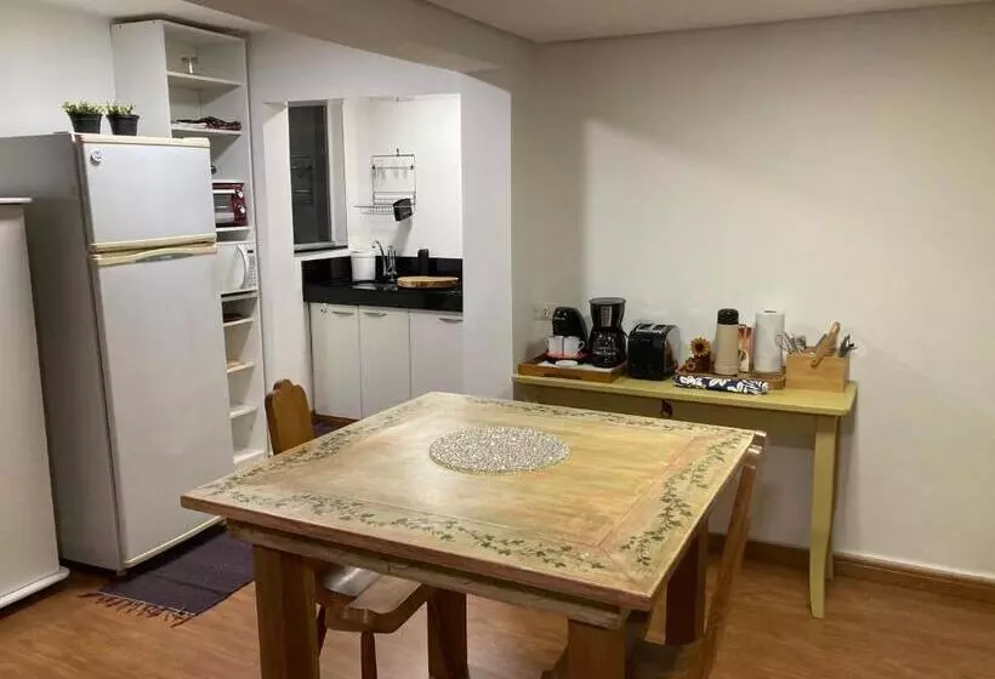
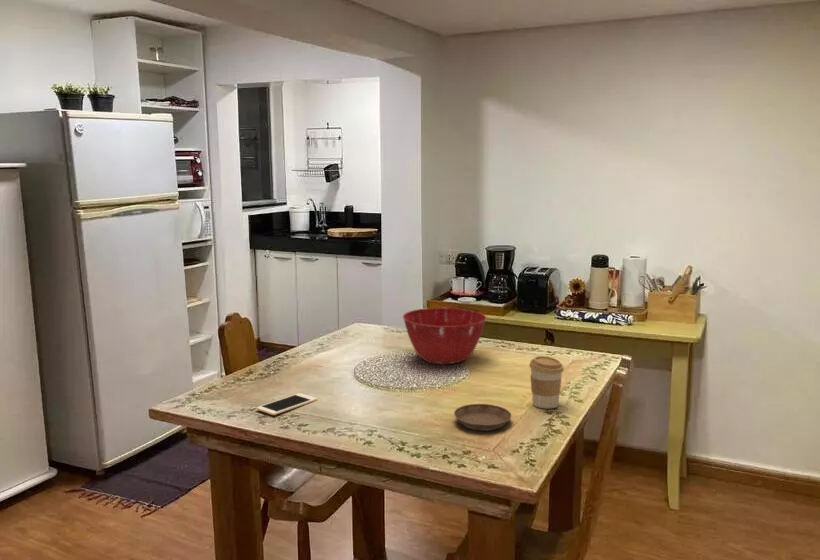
+ coffee cup [528,355,565,409]
+ saucer [453,403,512,432]
+ cell phone [256,392,318,416]
+ mixing bowl [402,307,488,365]
